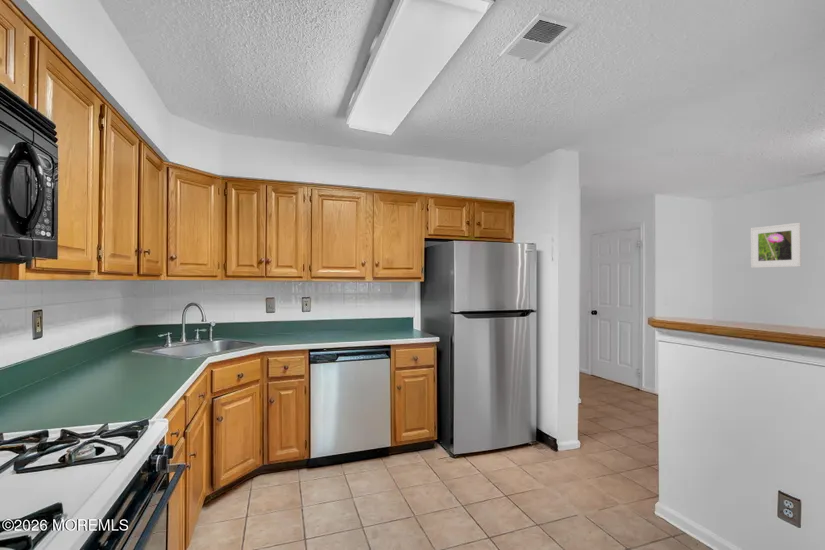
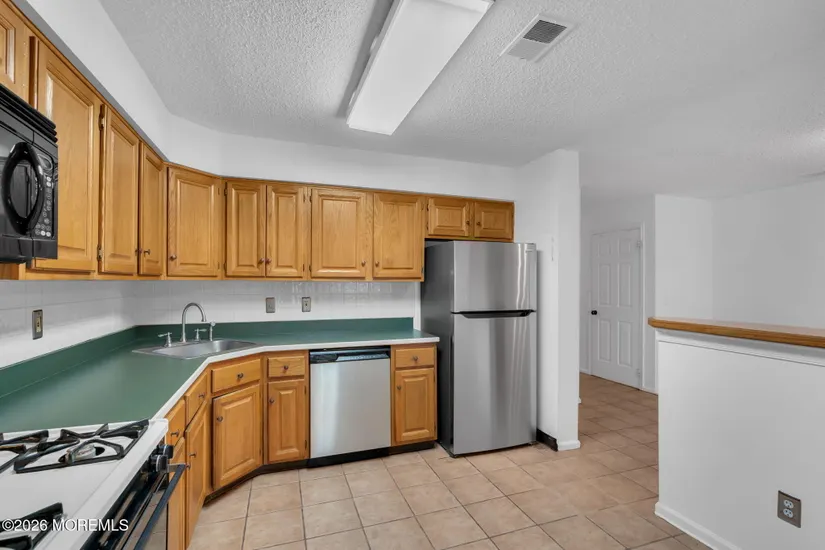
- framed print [750,222,802,269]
